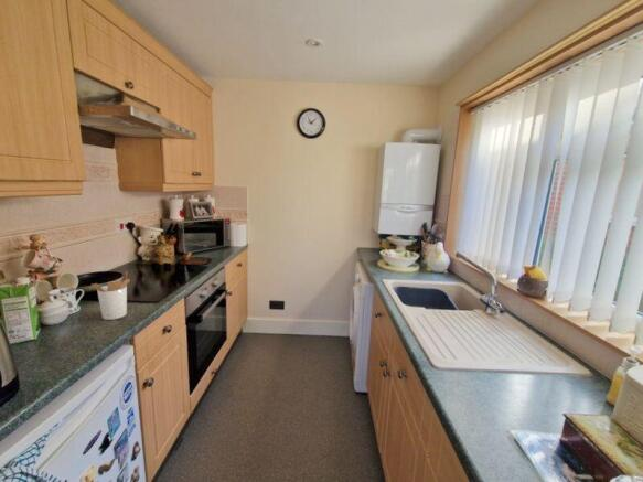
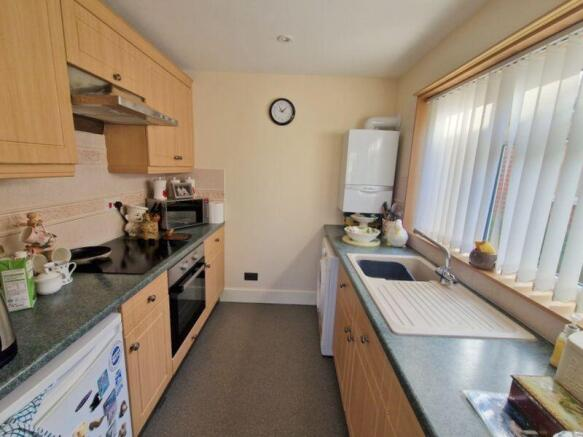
- utensil holder [90,270,131,321]
